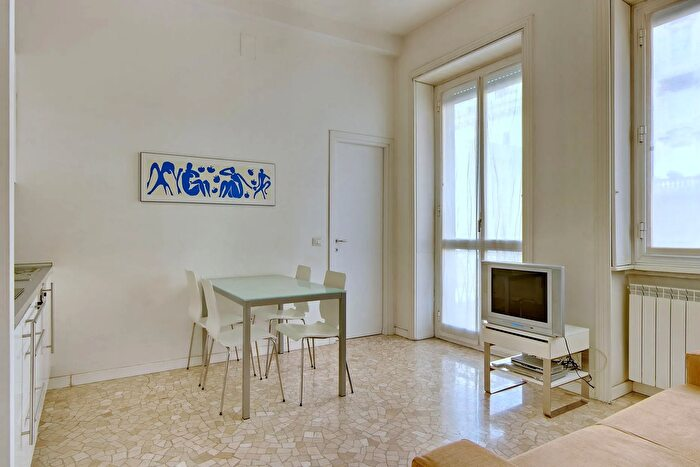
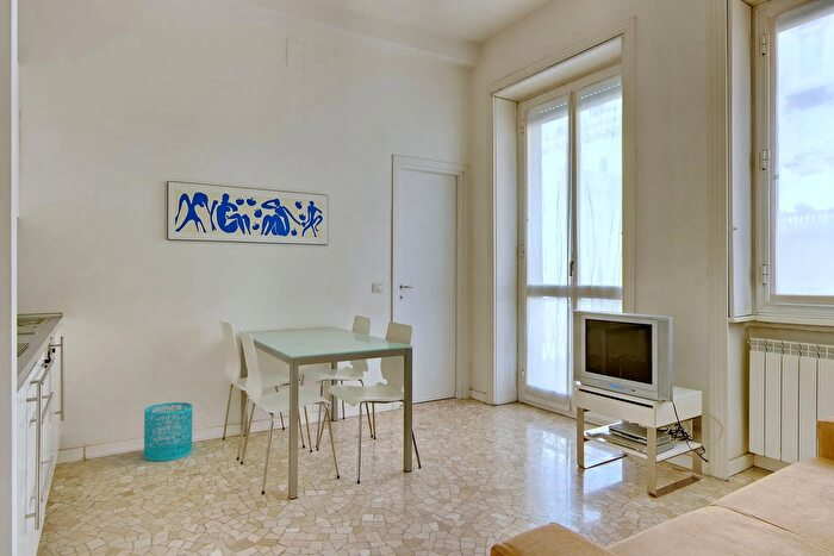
+ wastebasket [143,401,193,462]
